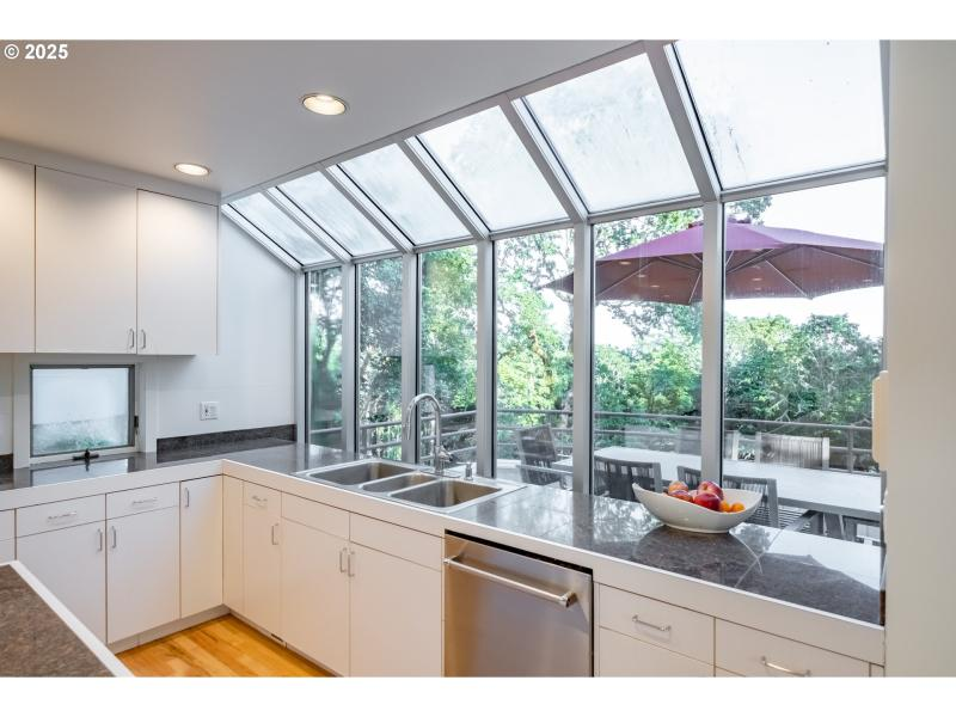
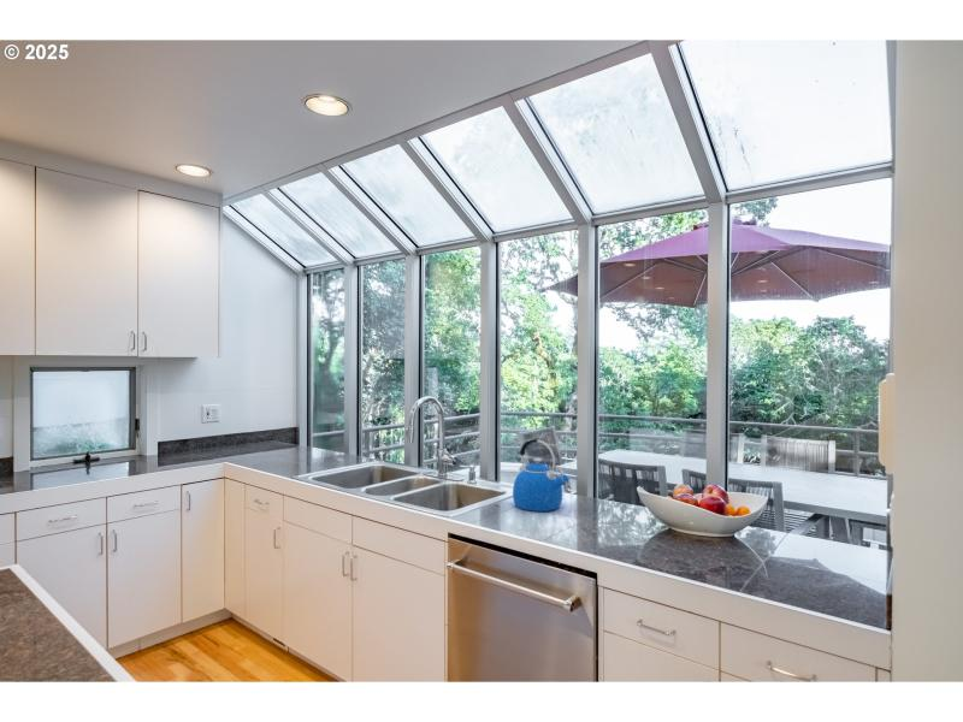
+ kettle [512,438,569,513]
